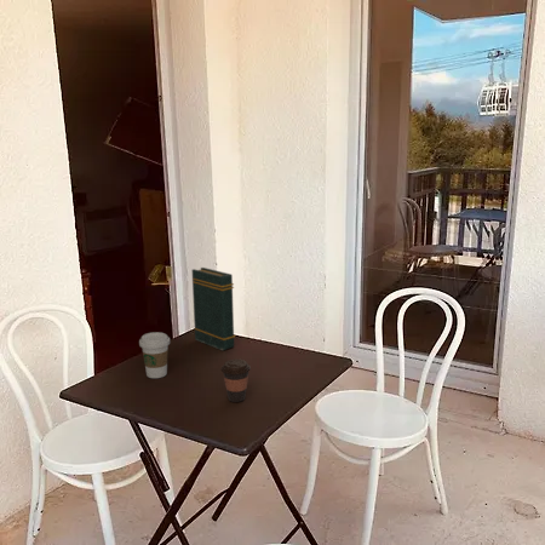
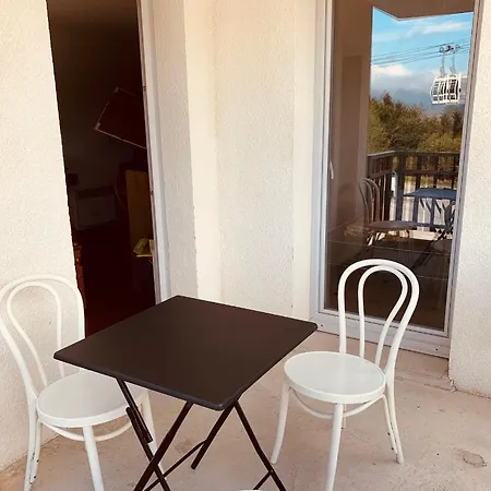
- coffee cup [138,331,171,379]
- coffee cup [220,358,252,403]
- book [191,266,236,351]
